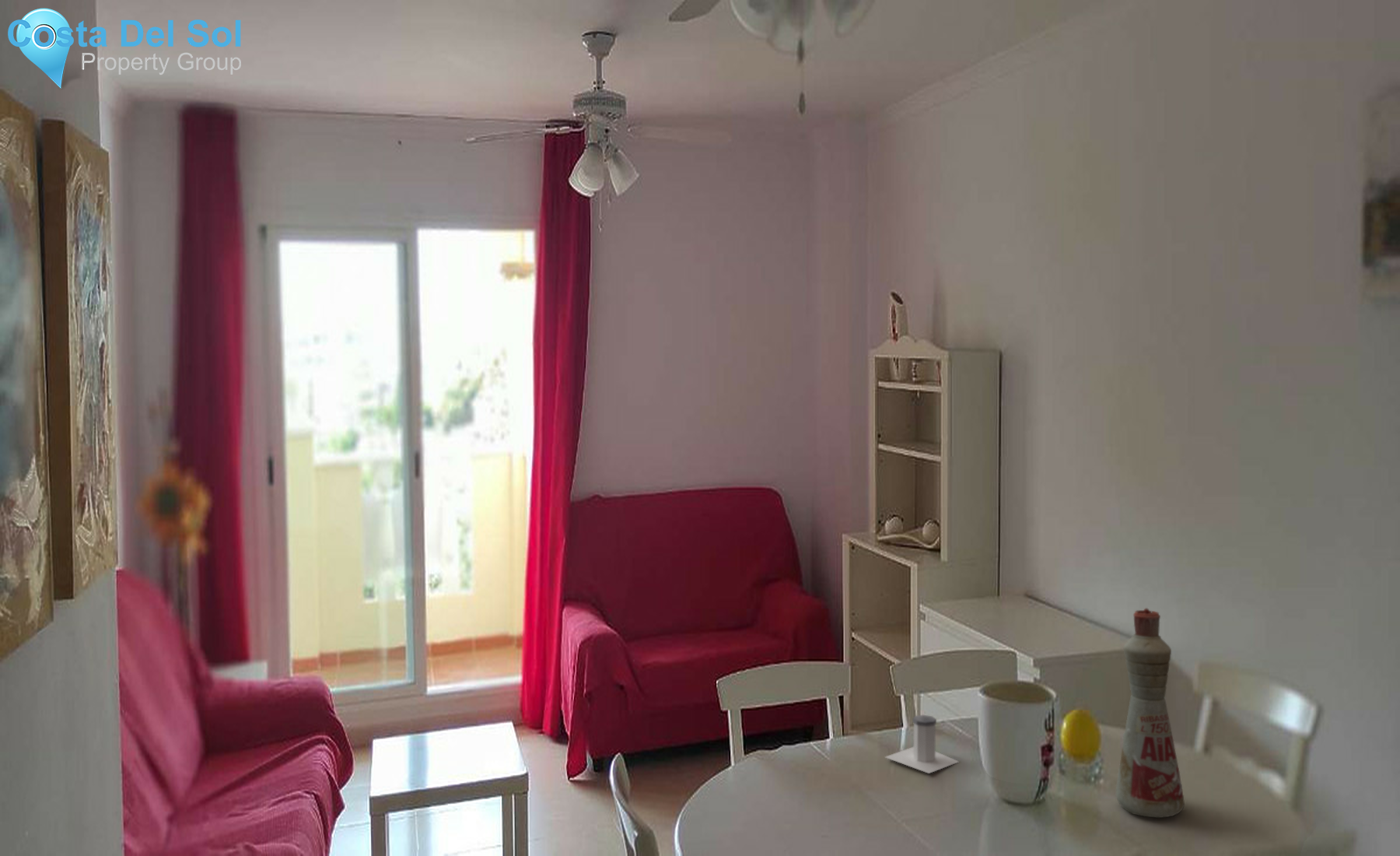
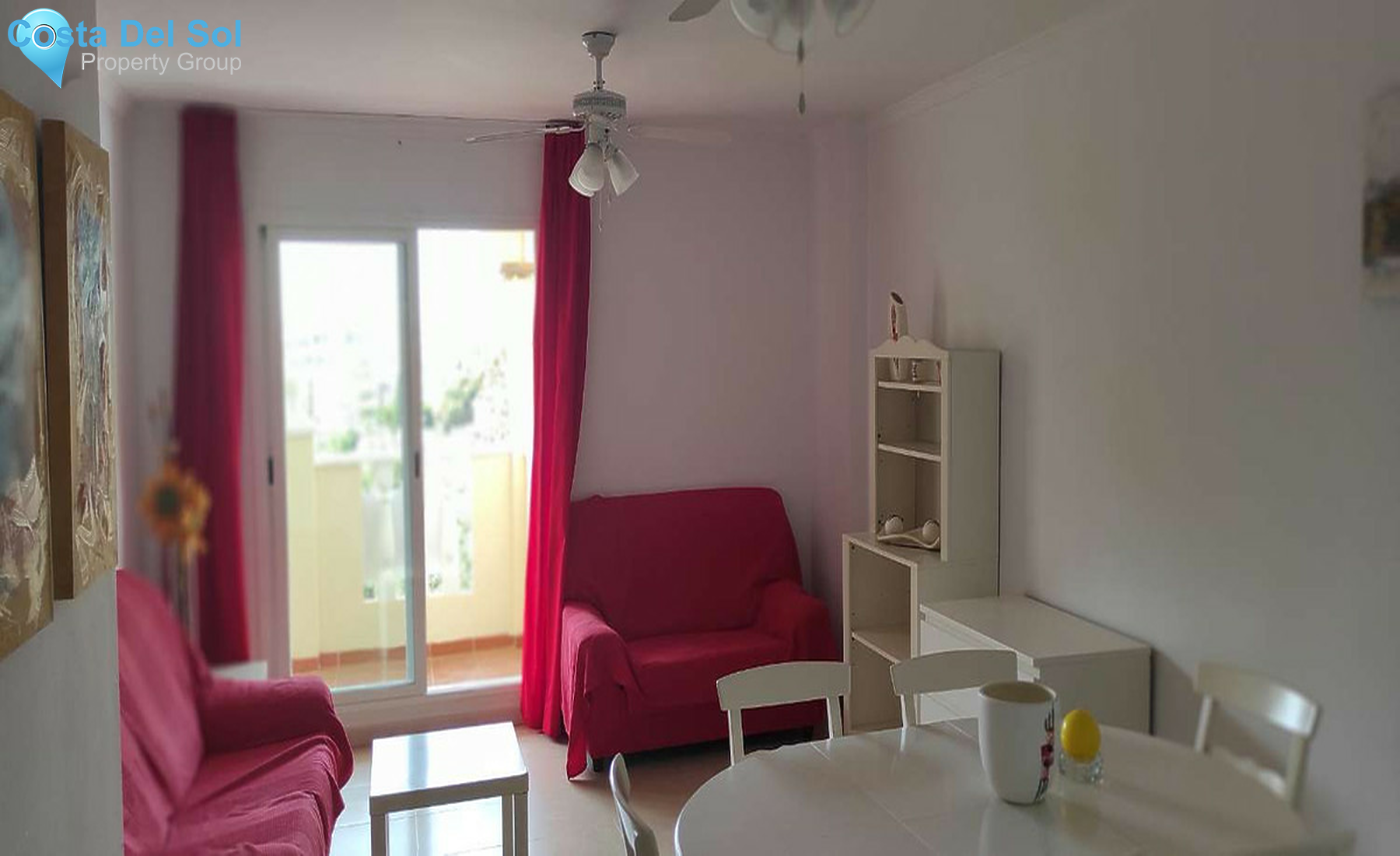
- bottle [1115,607,1185,819]
- salt shaker [884,714,960,774]
